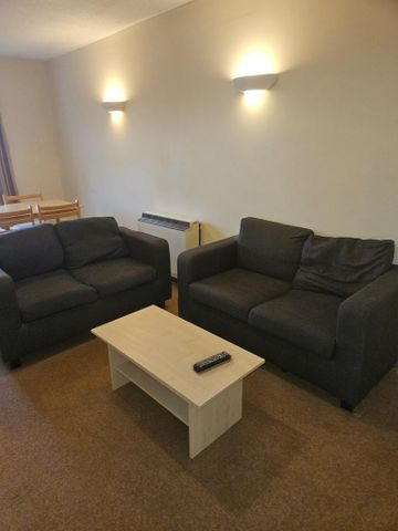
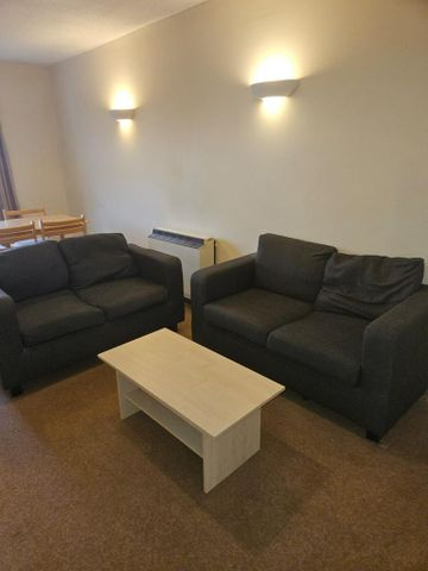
- remote control [192,351,232,373]
